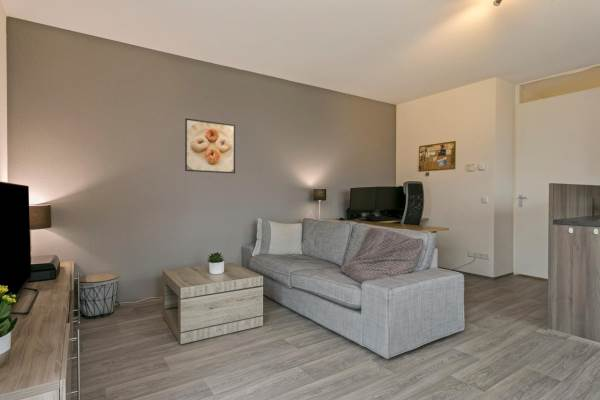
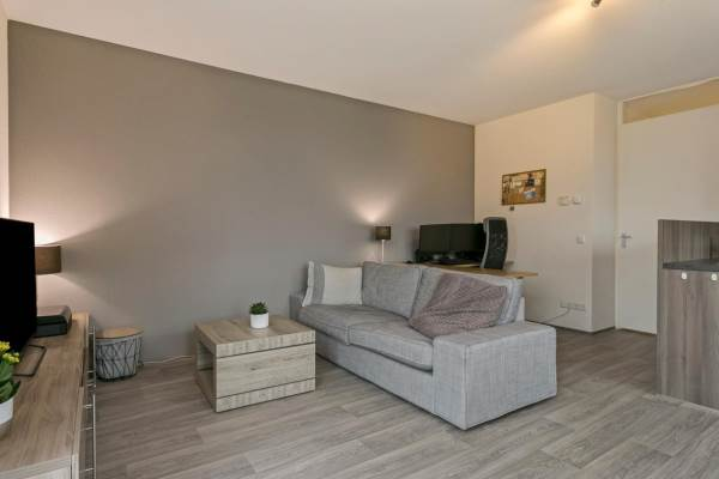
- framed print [184,117,236,174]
